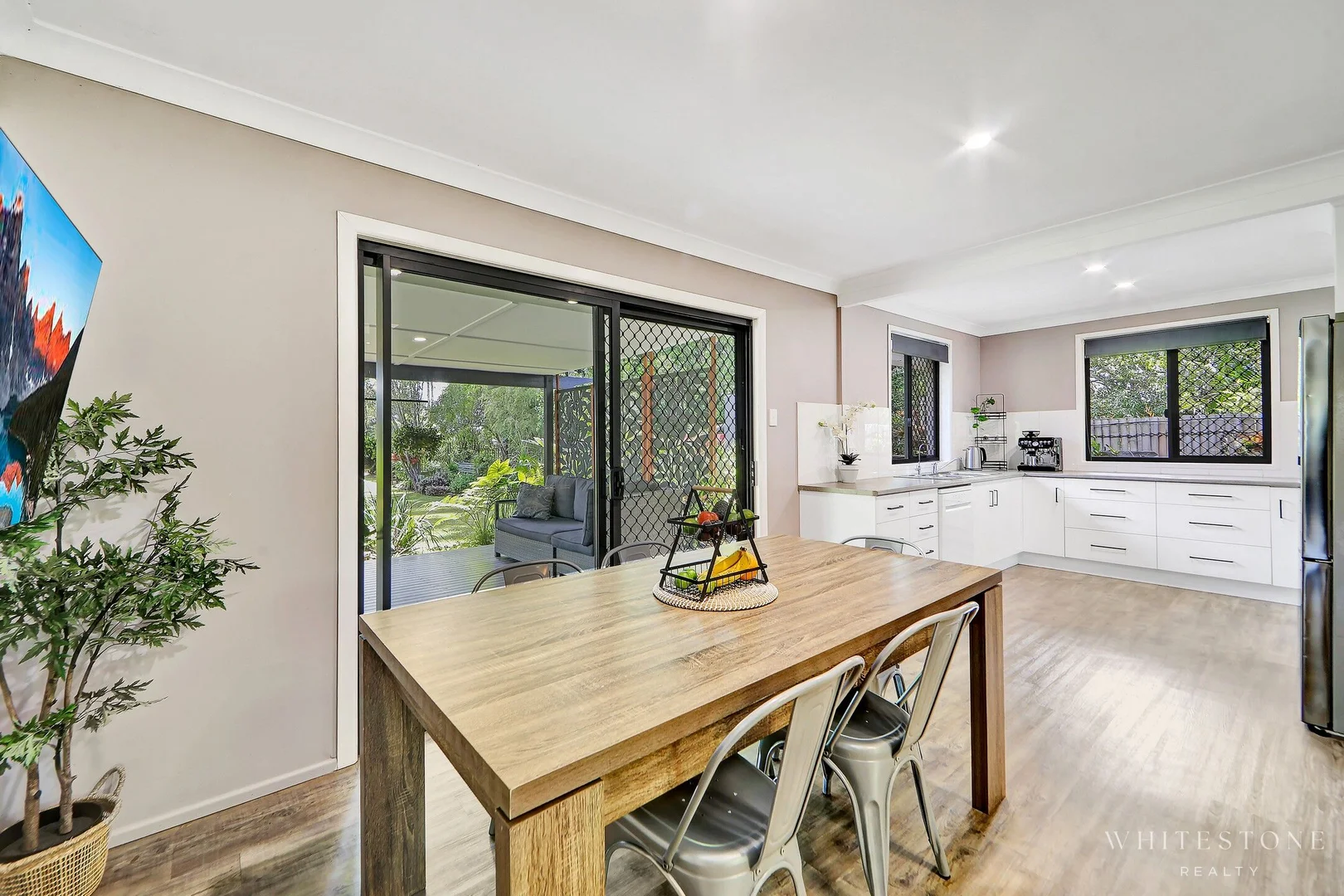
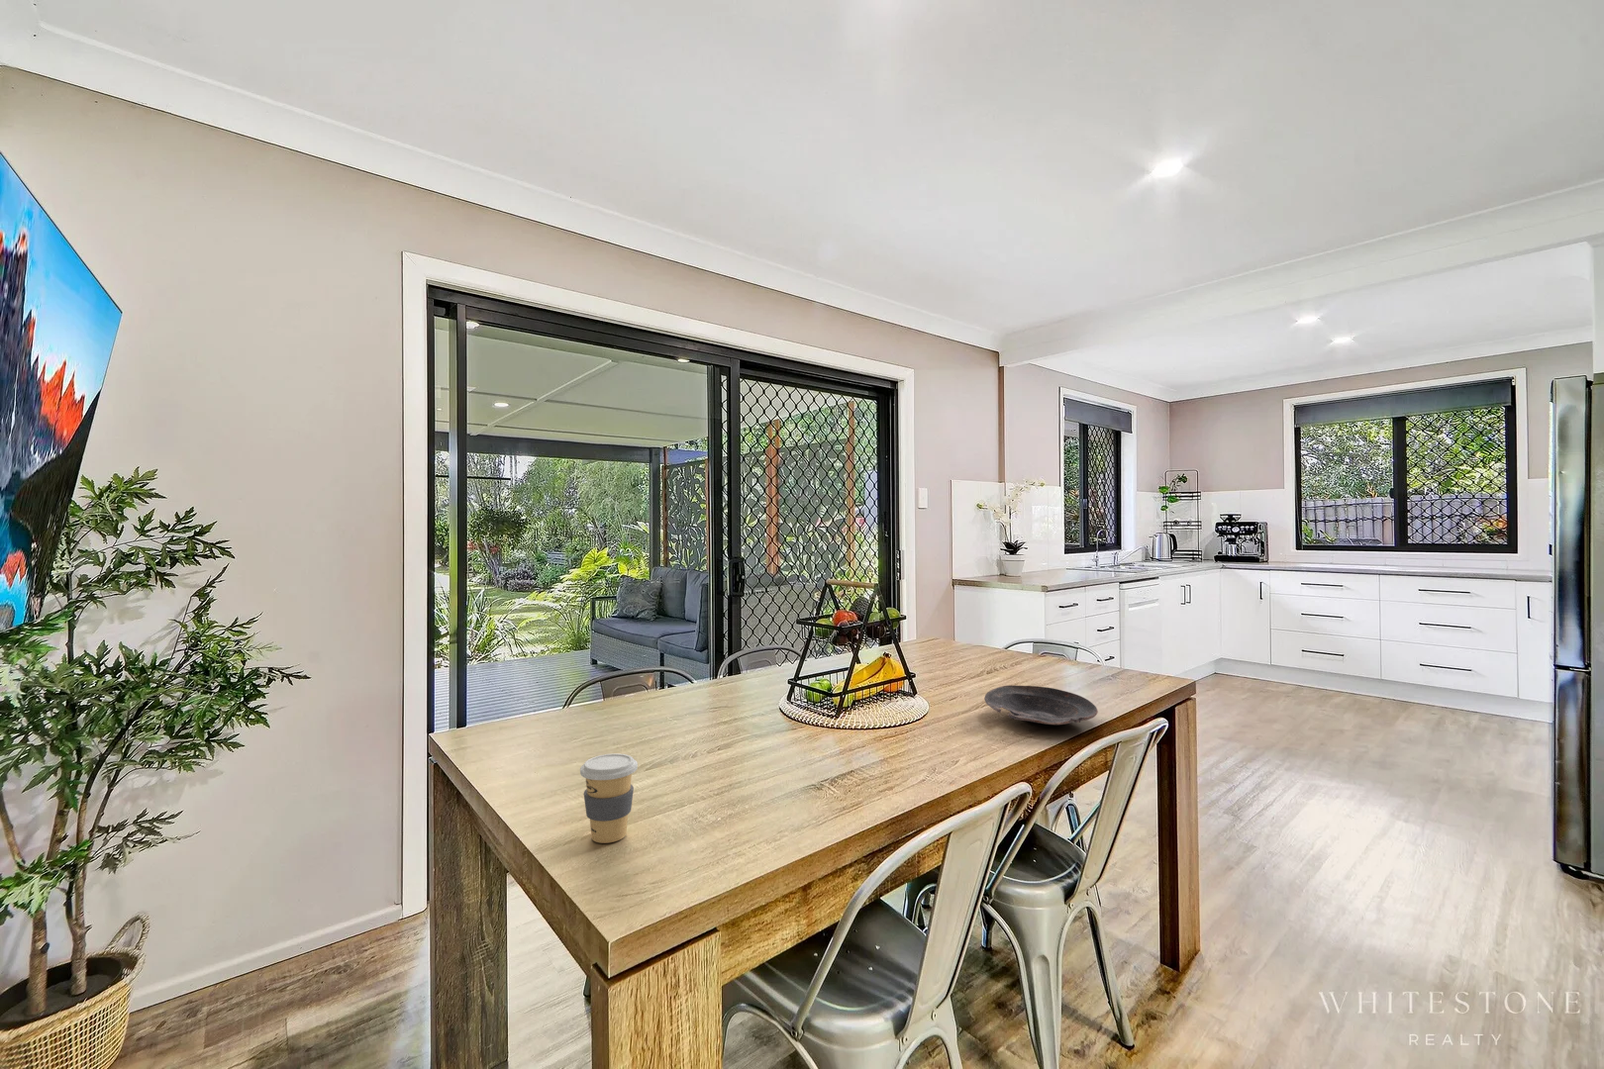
+ coffee cup [579,753,638,845]
+ bowl [983,684,1099,725]
